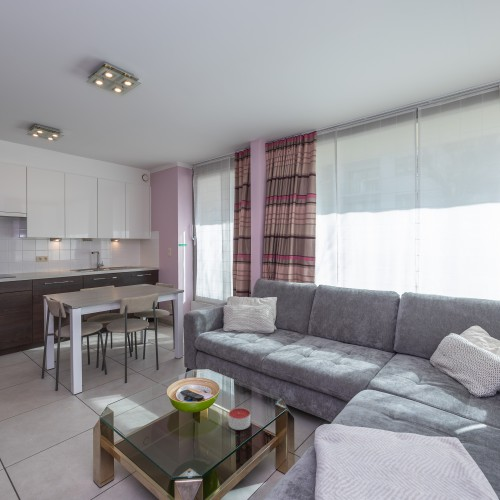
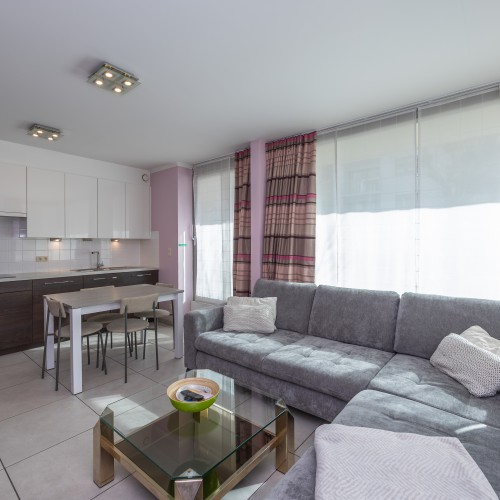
- candle [228,406,251,431]
